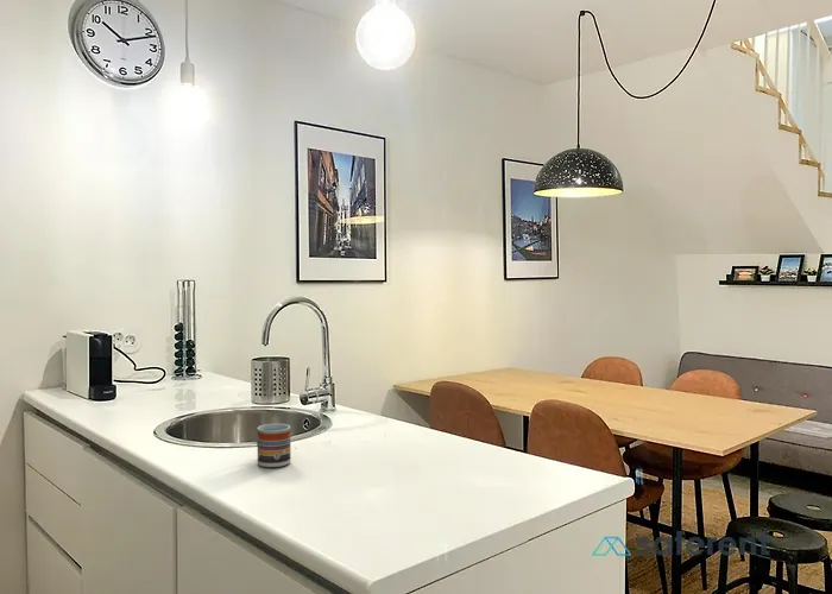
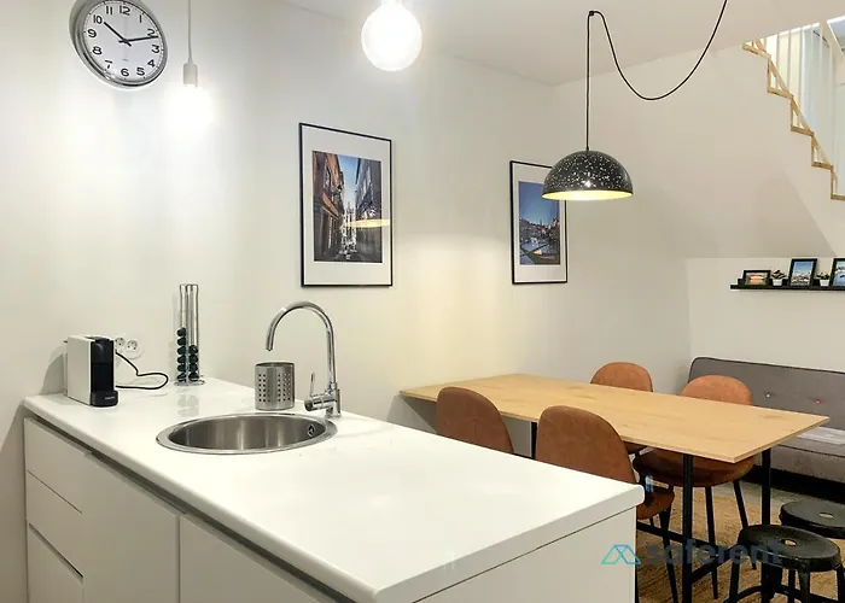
- cup [256,423,291,468]
